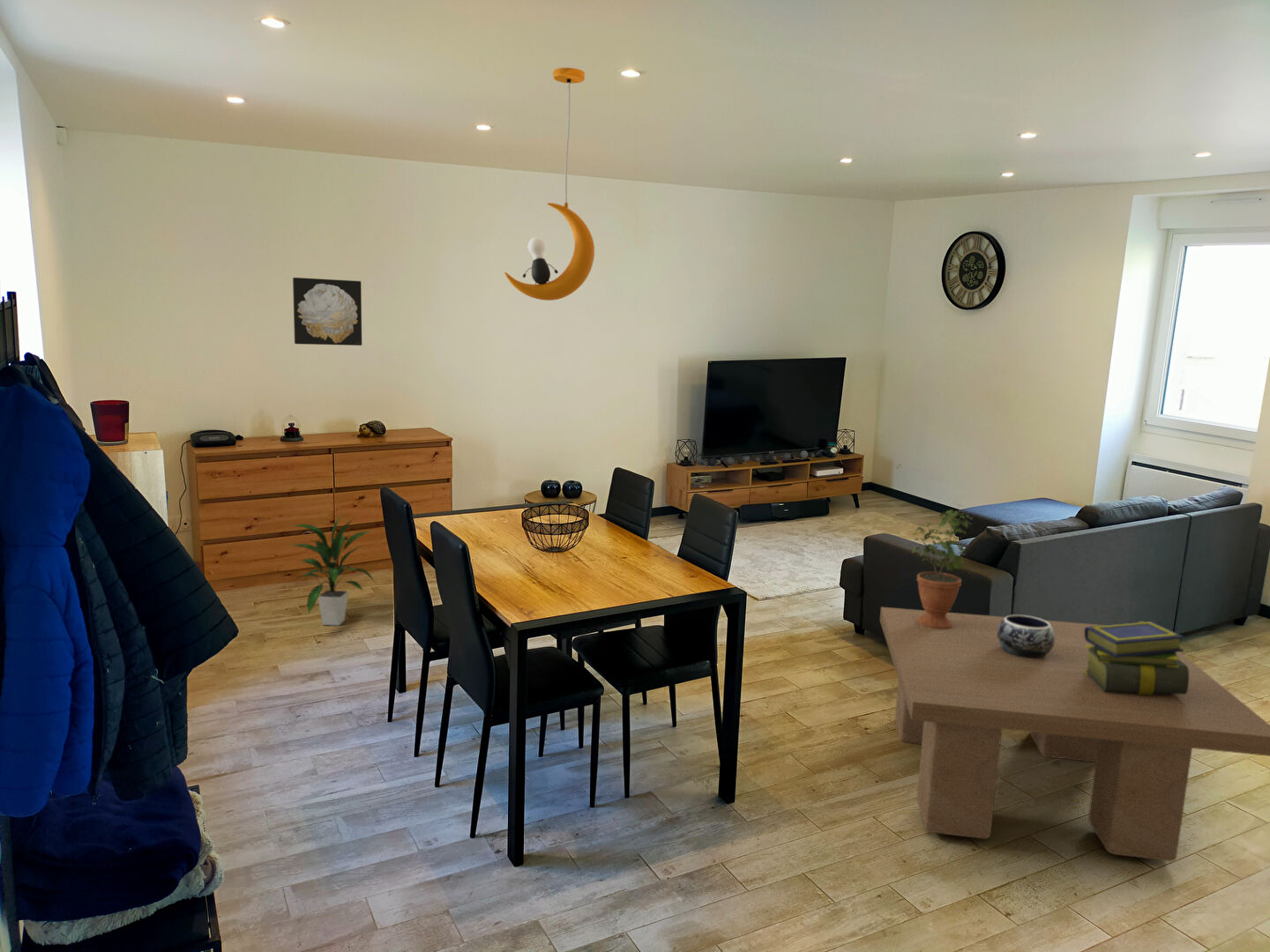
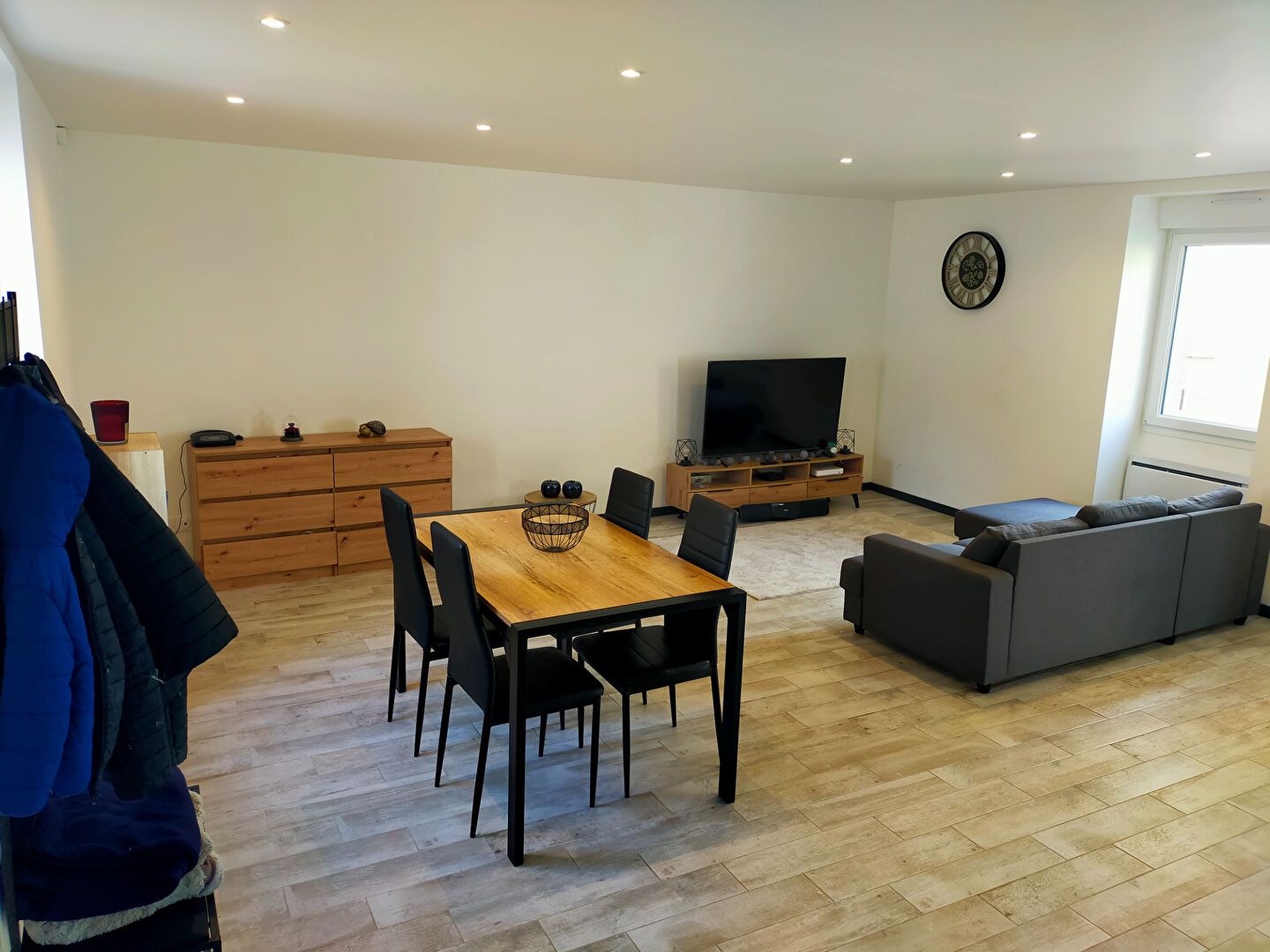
- stack of books [1084,621,1189,695]
- wall art [292,277,362,346]
- coffee table [879,606,1270,862]
- pendant lamp [504,67,595,301]
- indoor plant [285,512,377,627]
- decorative bowl [997,614,1055,658]
- potted plant [911,503,974,629]
